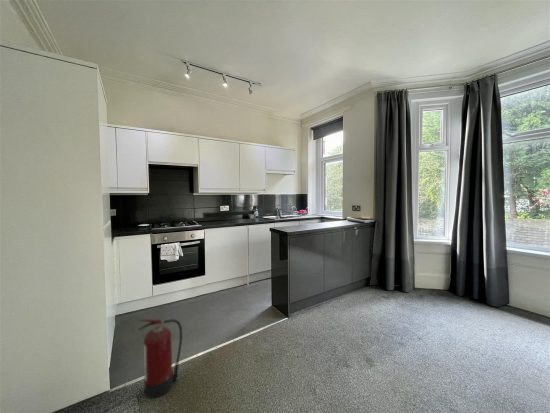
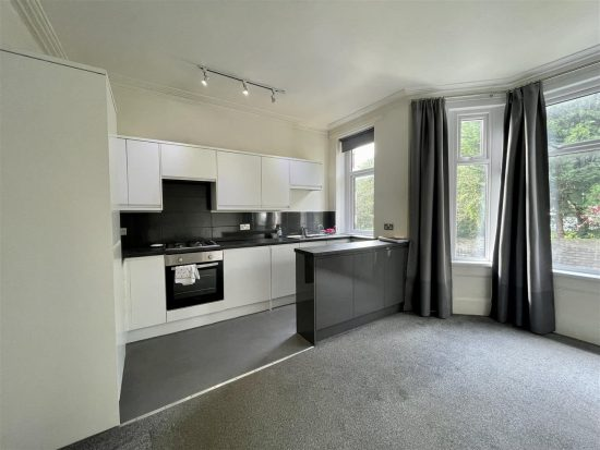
- fire extinguisher [138,318,183,399]
